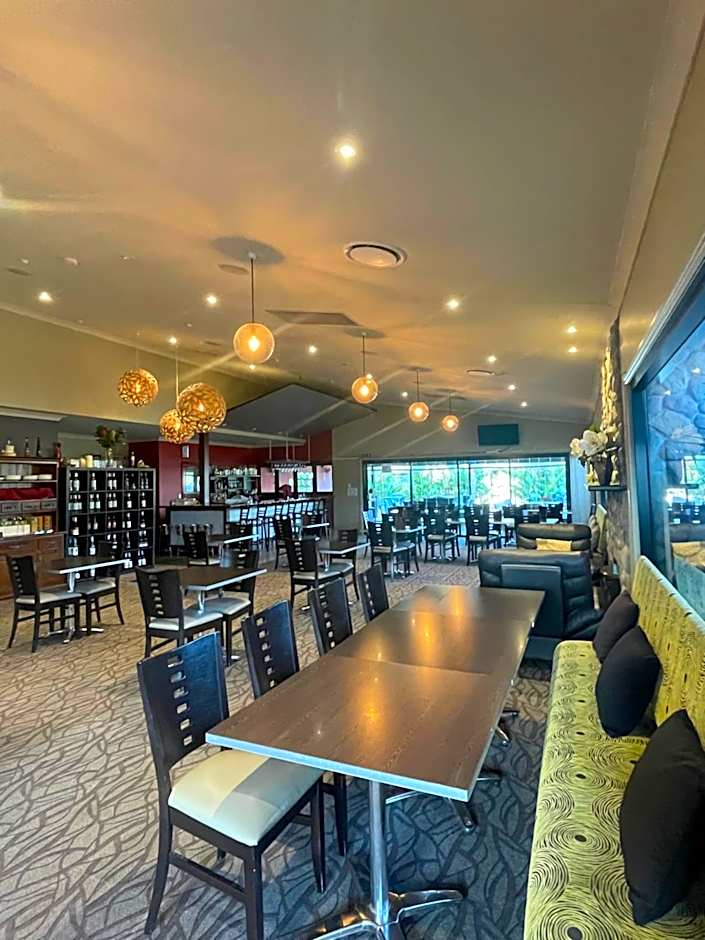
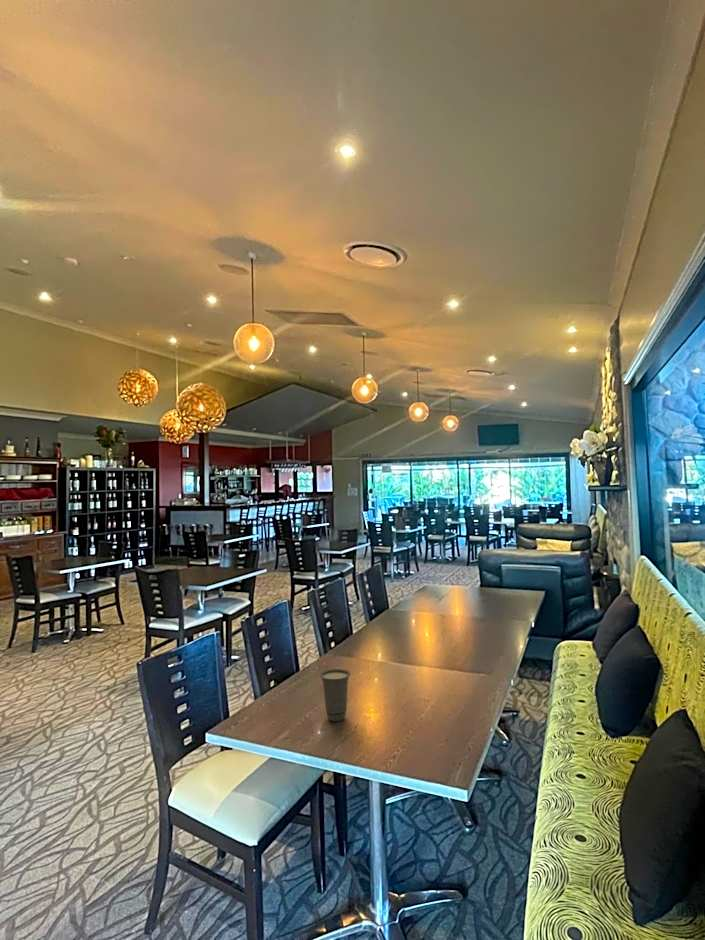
+ cup [319,668,351,722]
